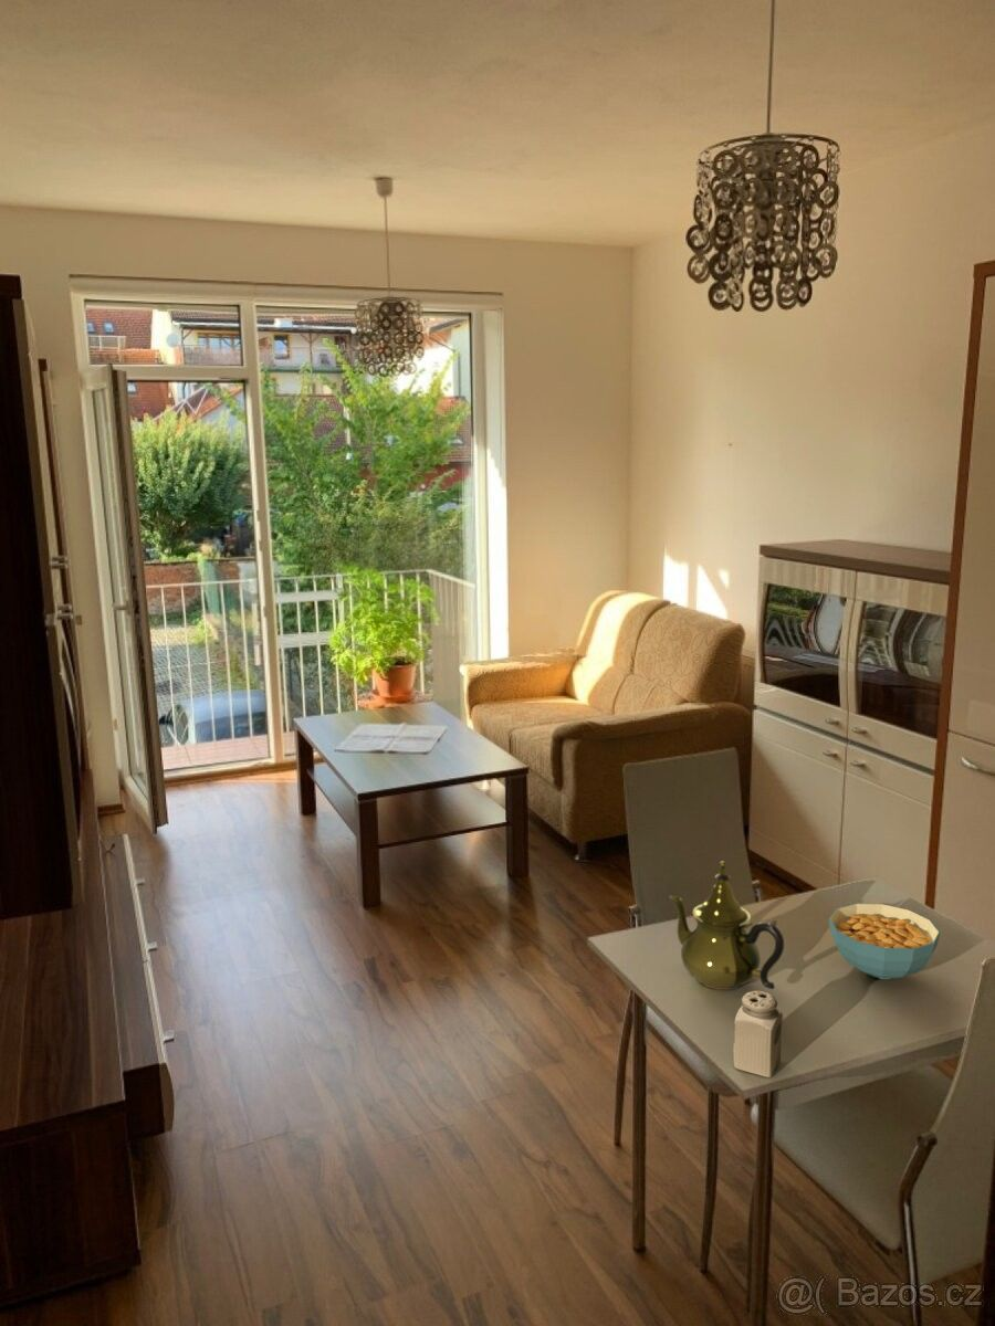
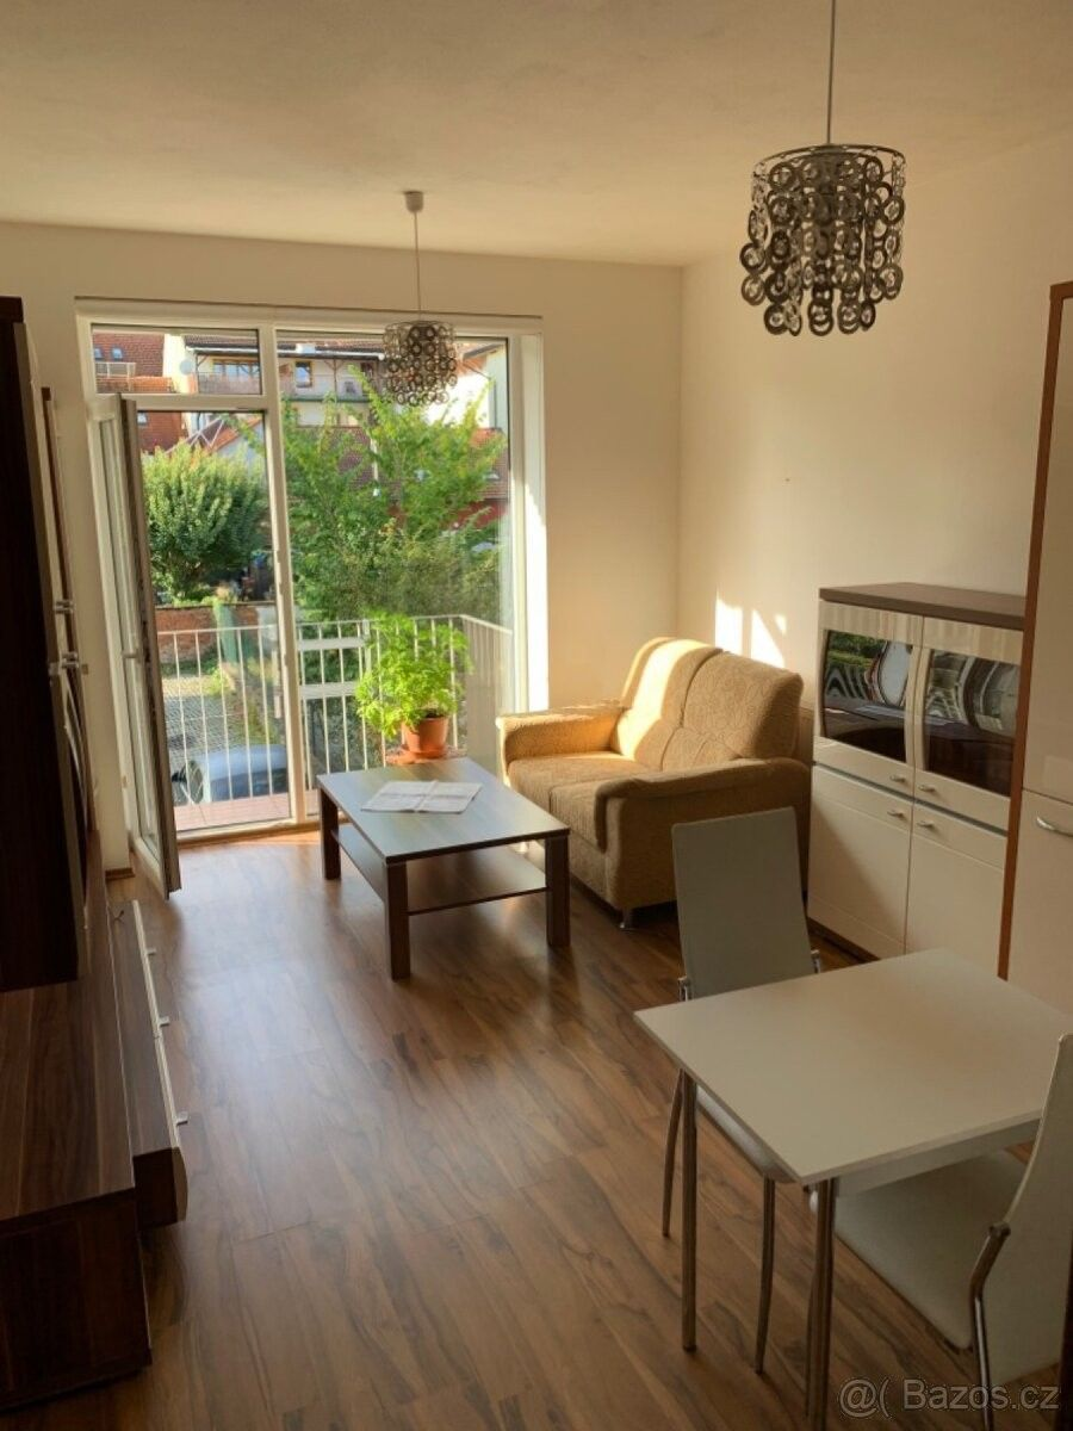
- salt shaker [732,989,784,1078]
- teapot [669,861,785,991]
- cereal bowl [828,903,941,980]
